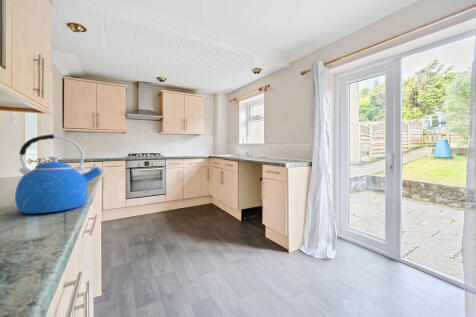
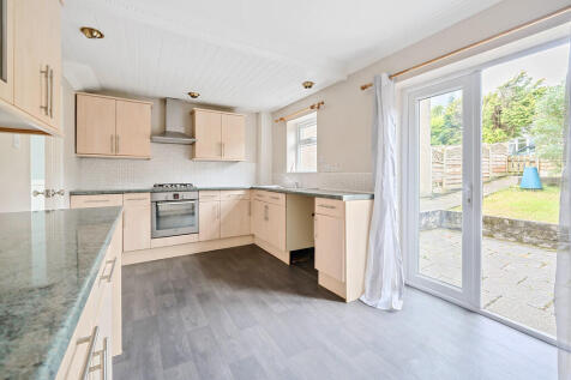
- kettle [14,133,104,214]
